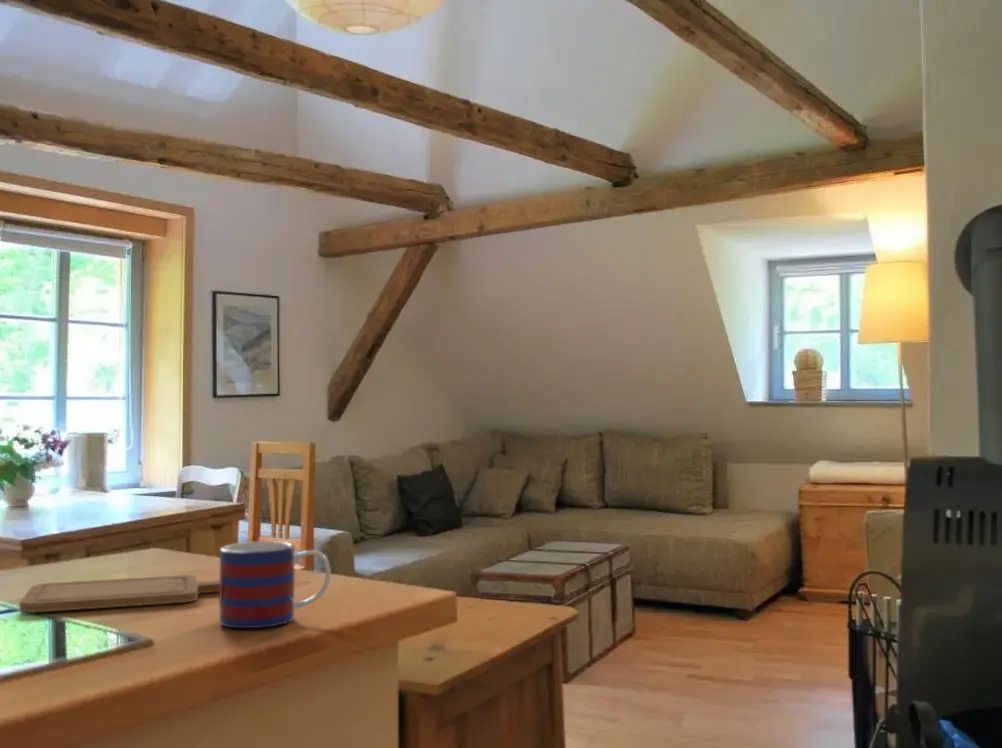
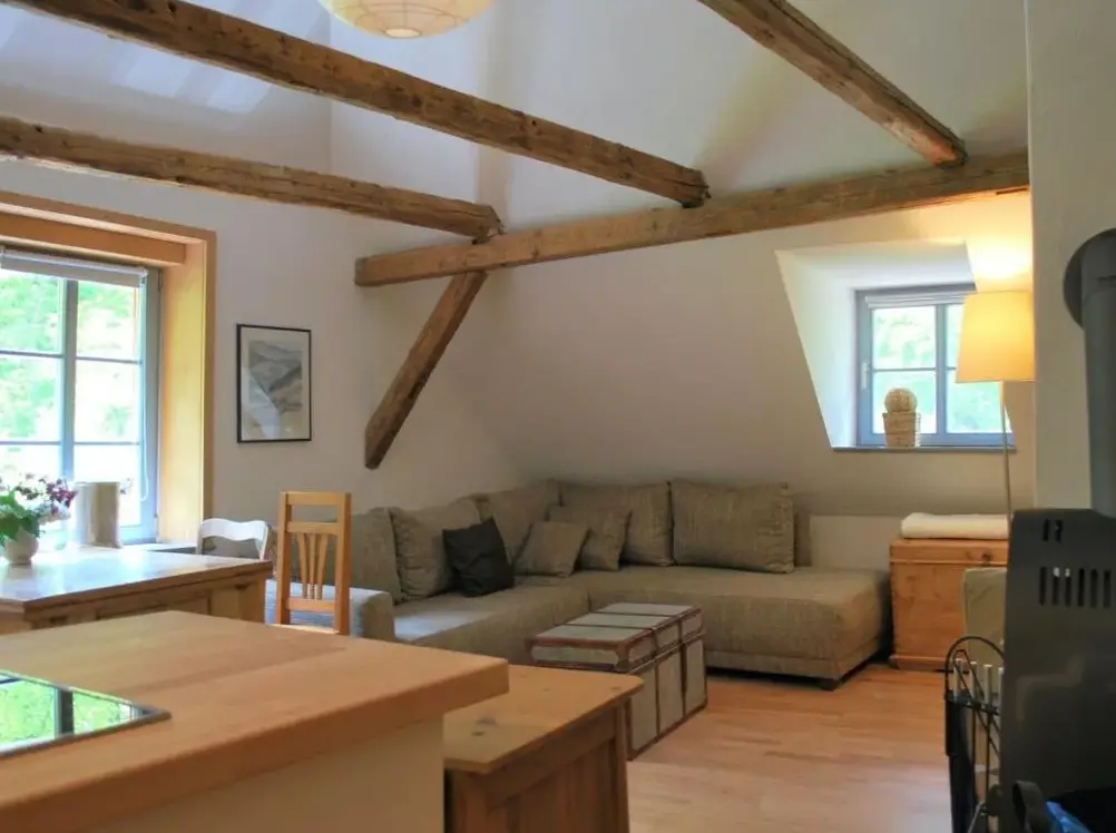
- chopping board [19,574,220,614]
- mug [218,540,332,629]
